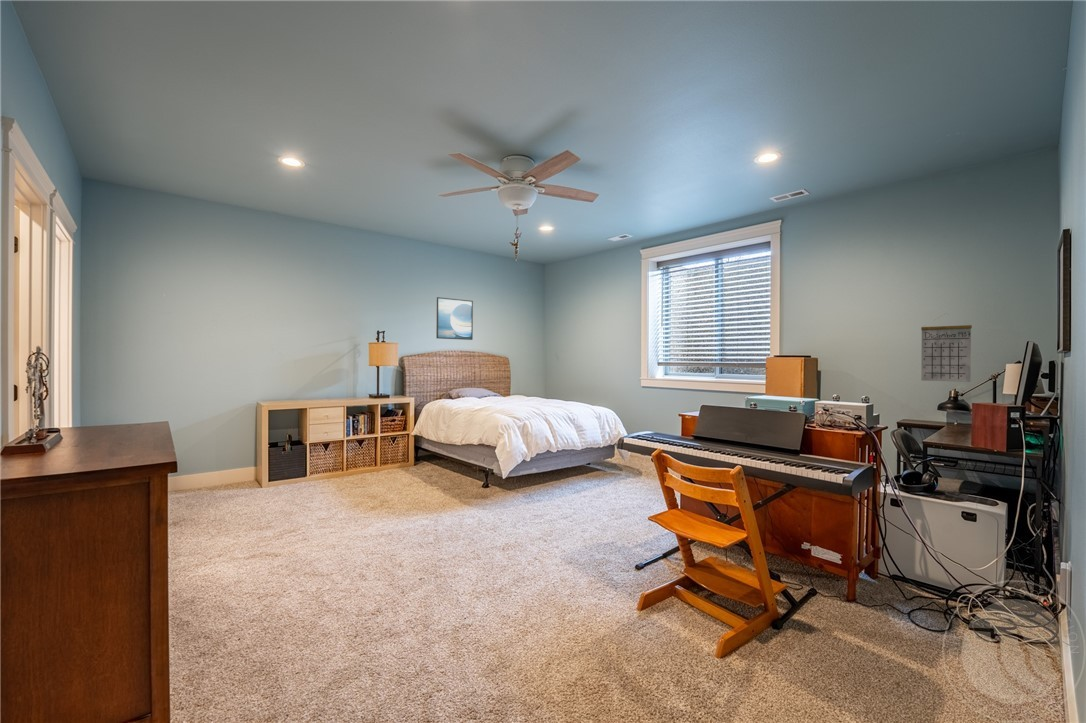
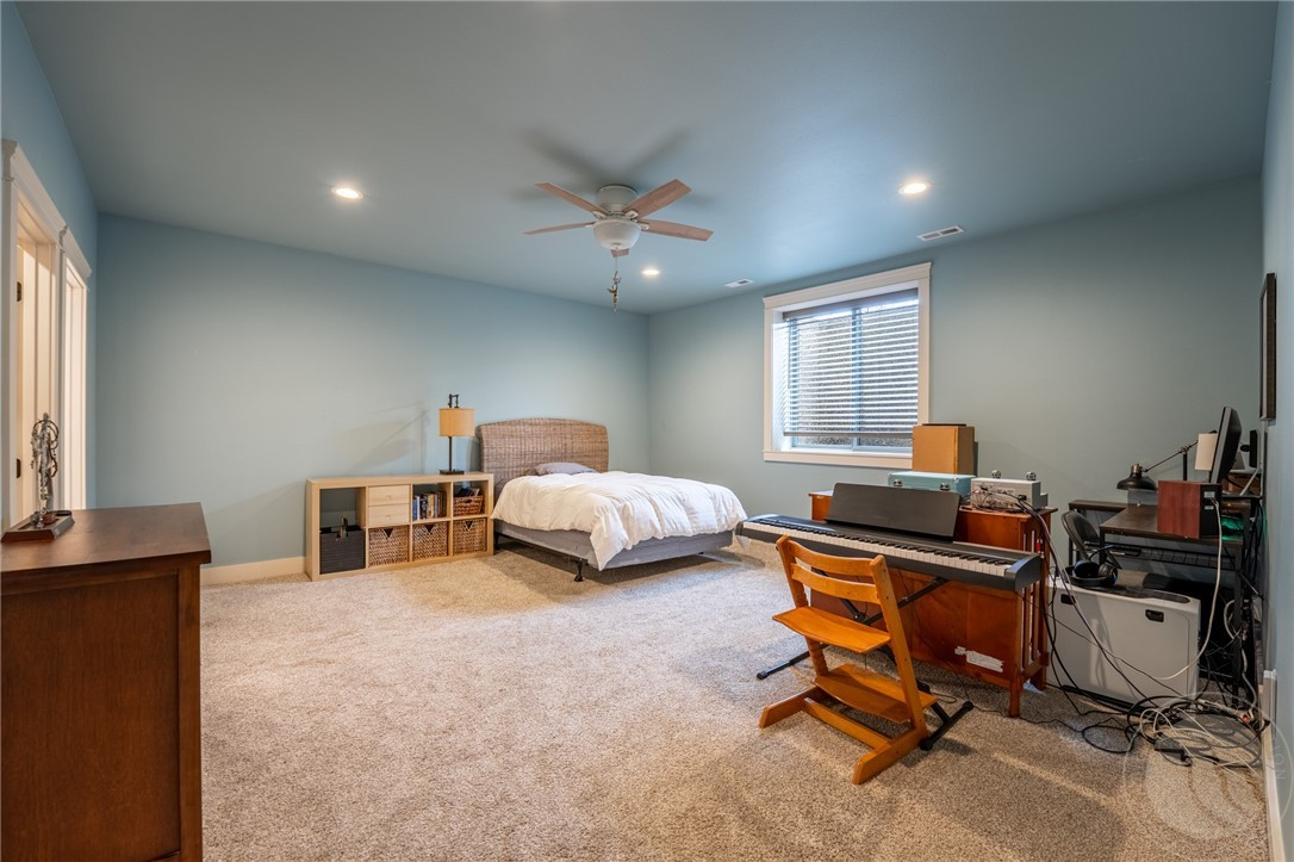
- calendar [920,312,973,383]
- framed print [435,296,474,341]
